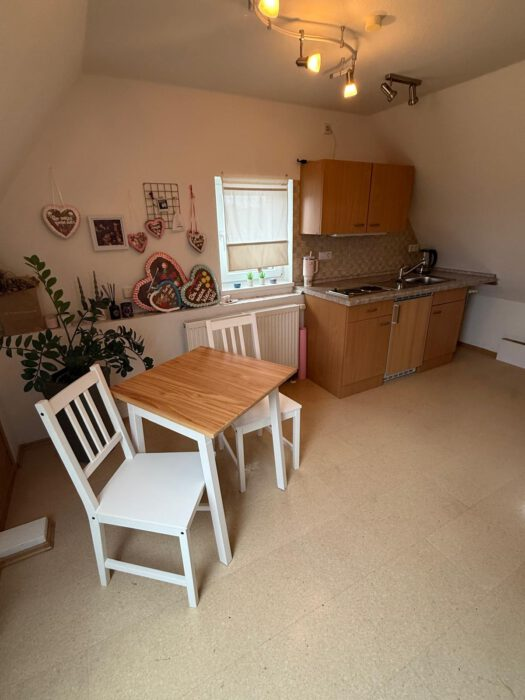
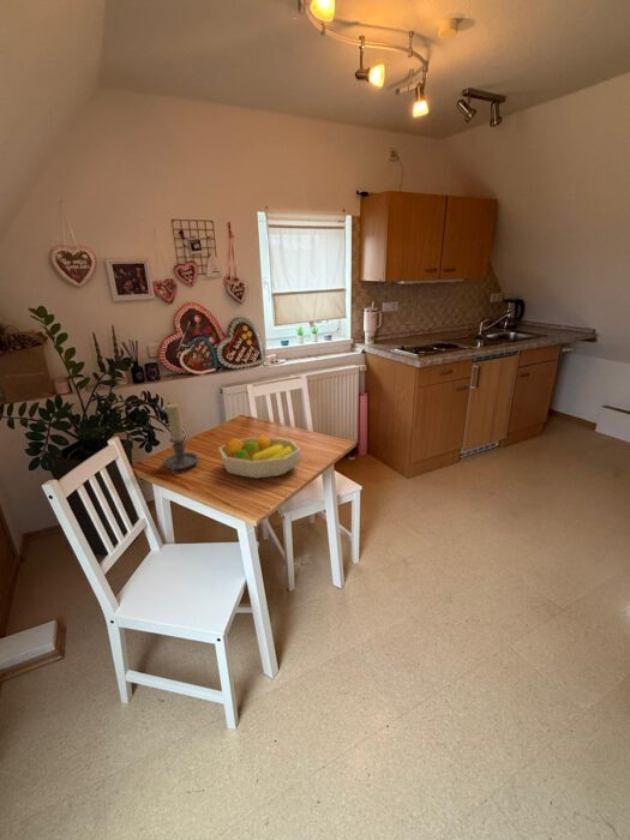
+ candle holder [162,402,200,475]
+ fruit bowl [217,433,302,480]
